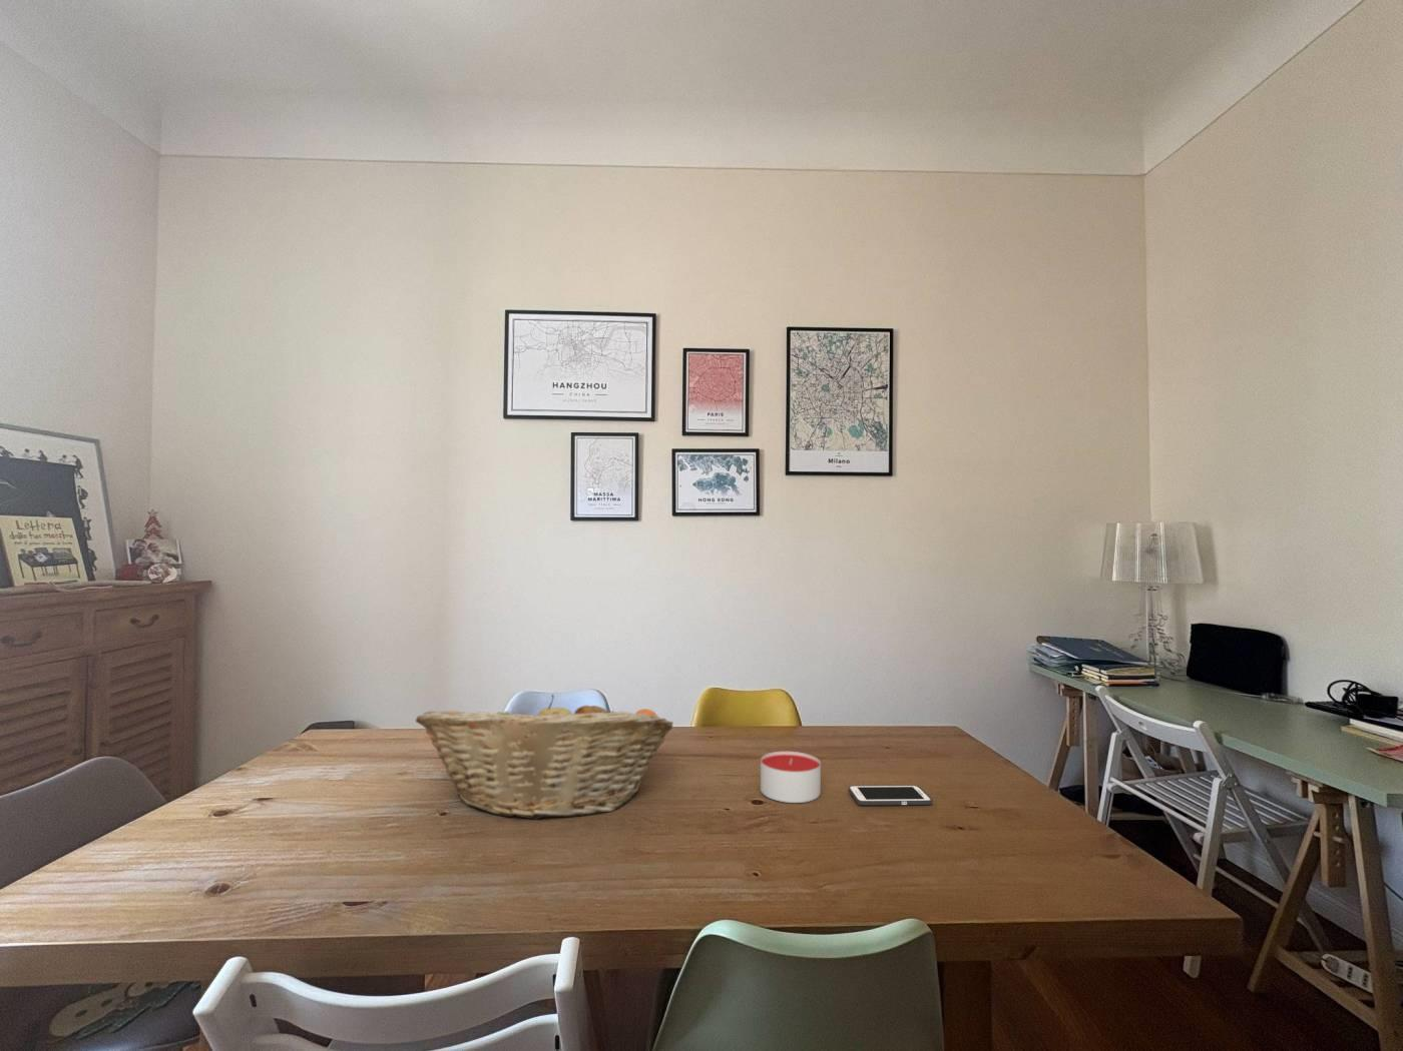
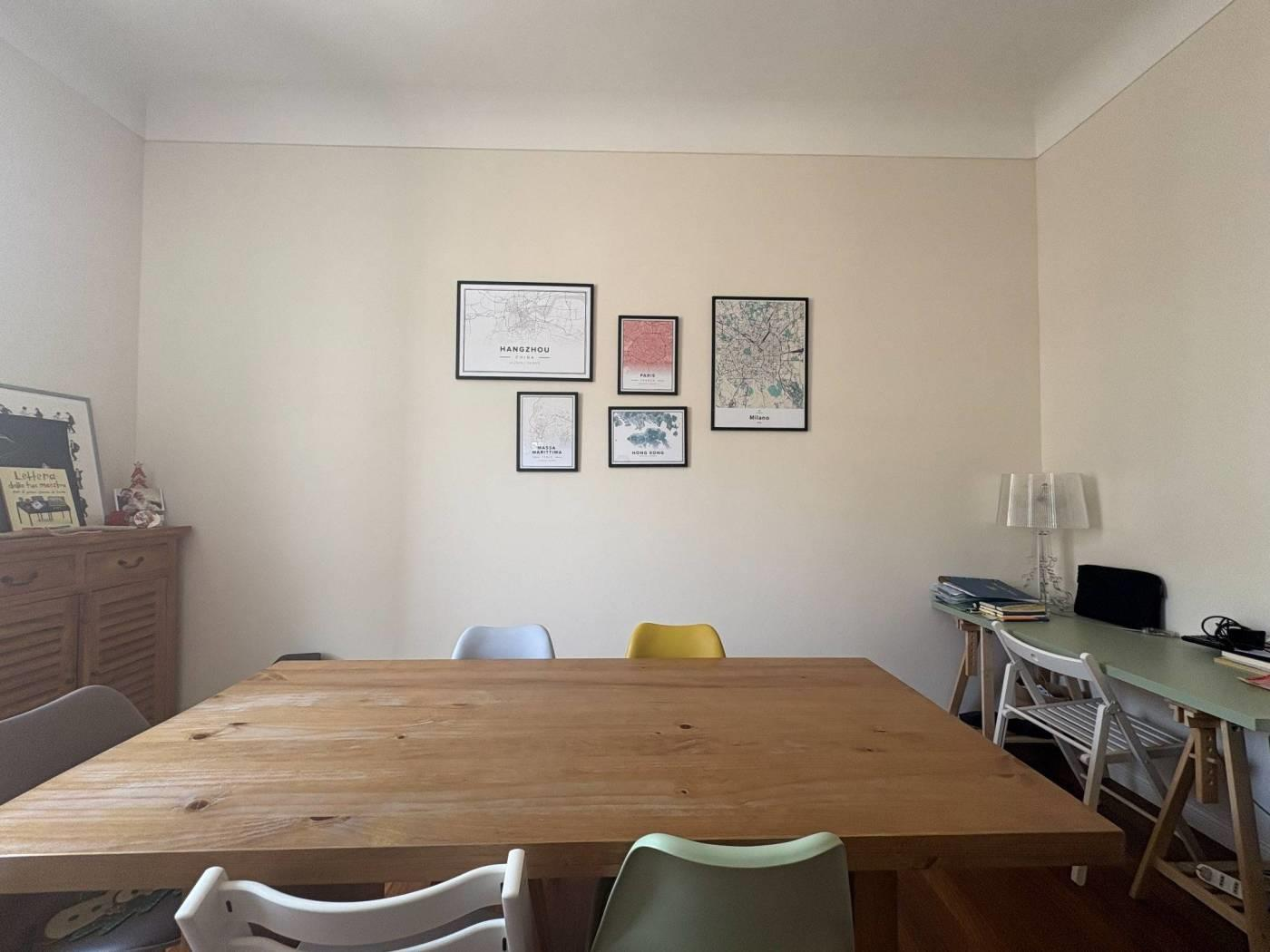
- candle [760,751,822,804]
- fruit basket [415,693,675,820]
- cell phone [847,784,933,806]
